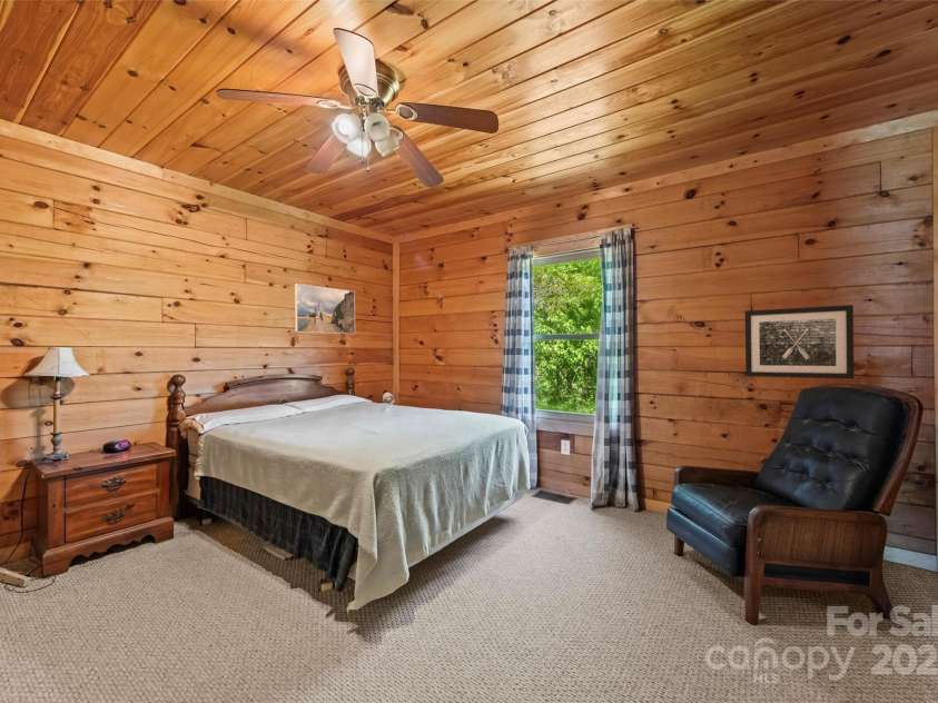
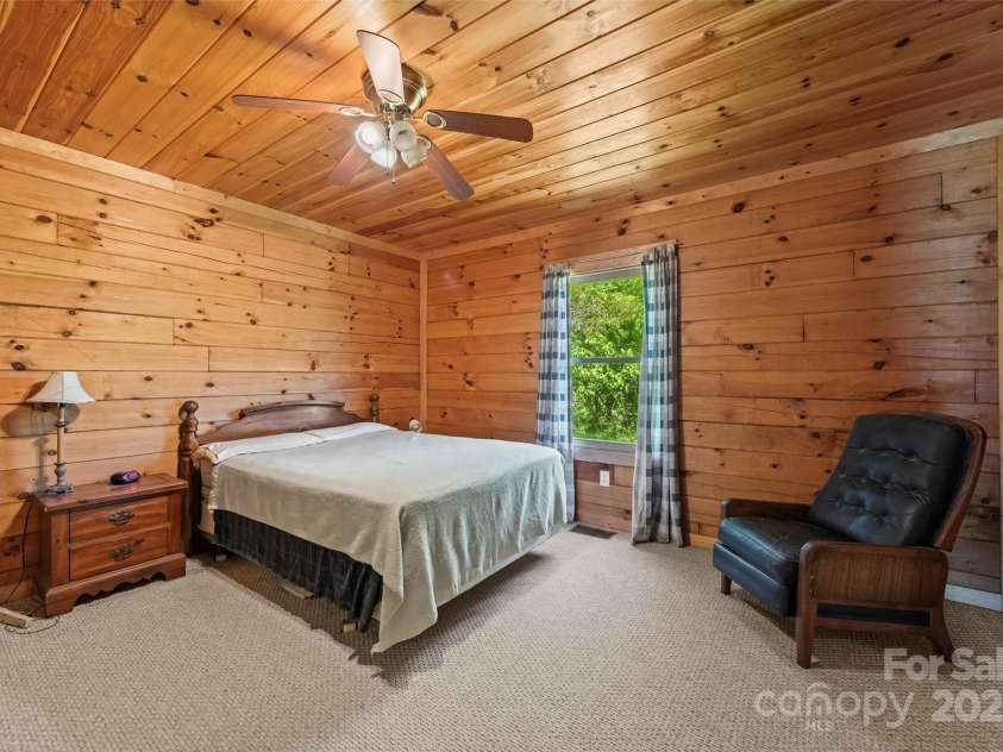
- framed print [294,283,356,335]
- wall art [744,304,855,379]
